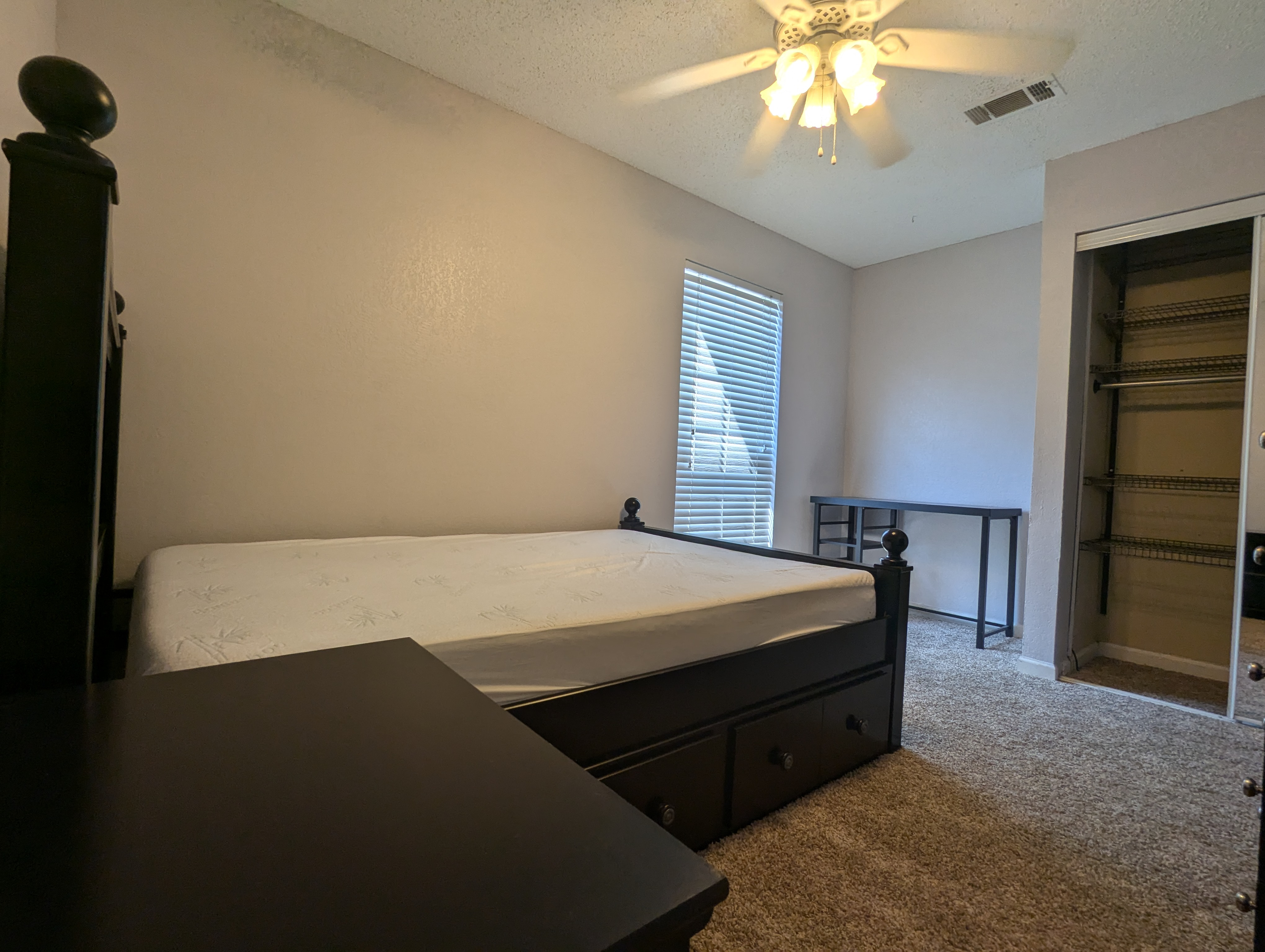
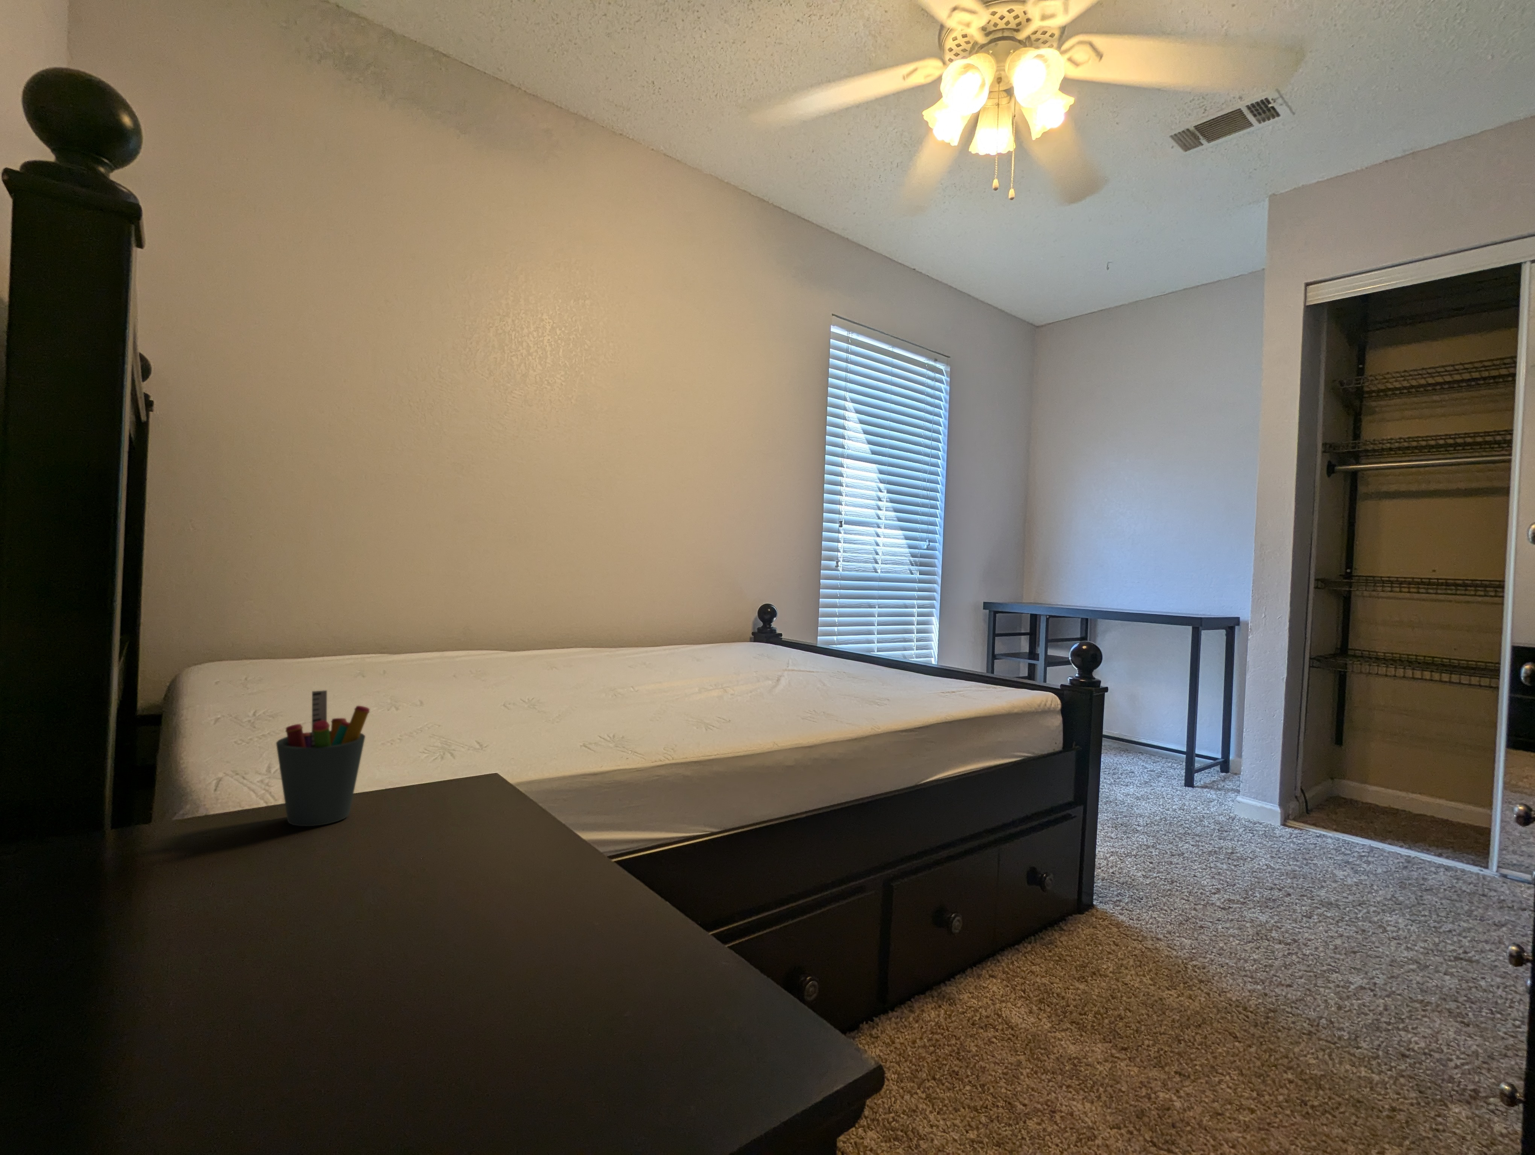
+ pen holder [275,690,370,826]
